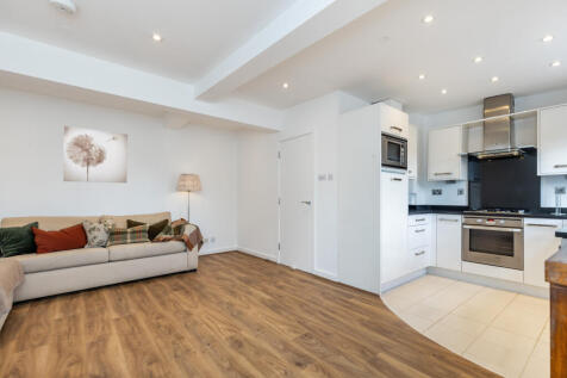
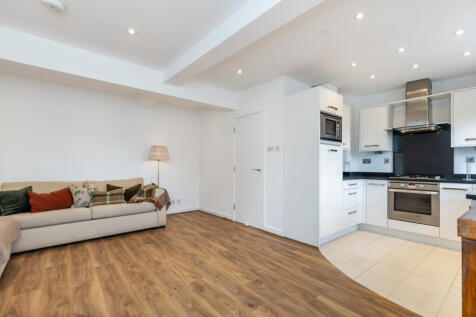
- wall art [62,125,129,184]
